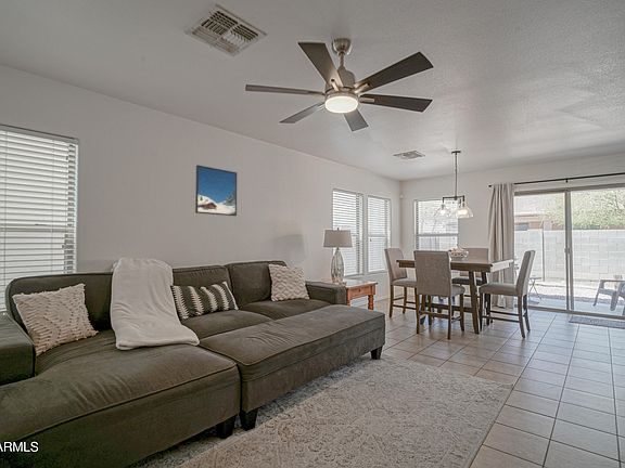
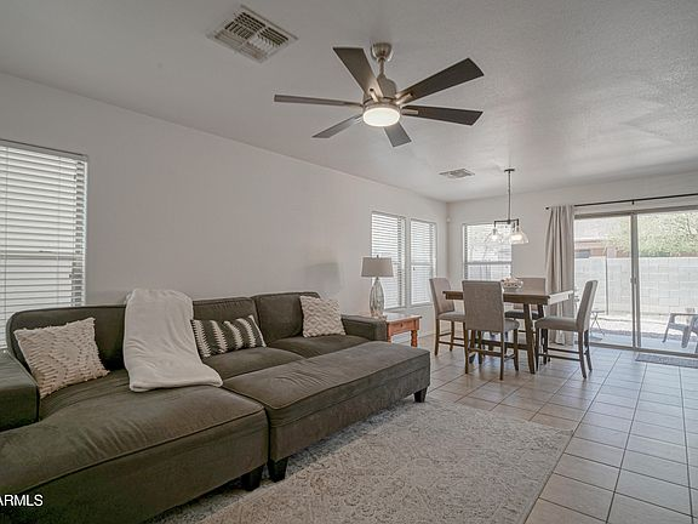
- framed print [194,164,238,217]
